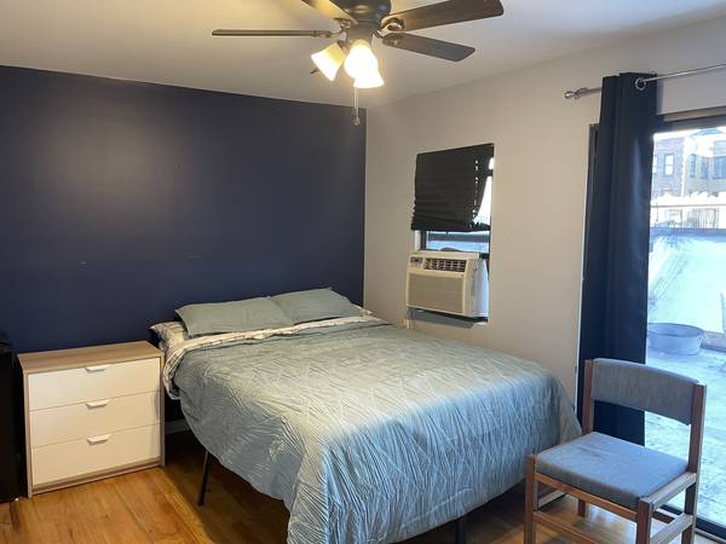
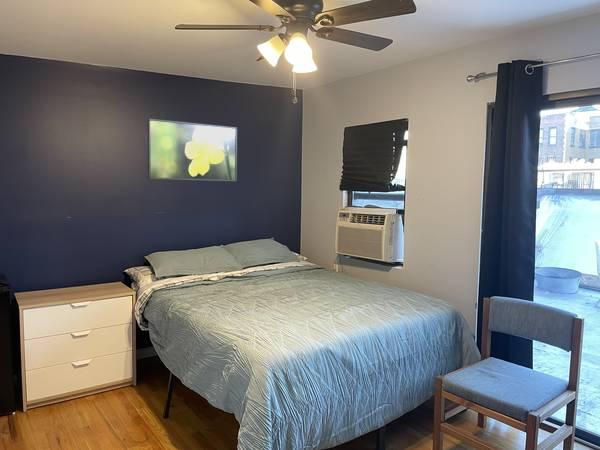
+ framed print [147,117,238,183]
